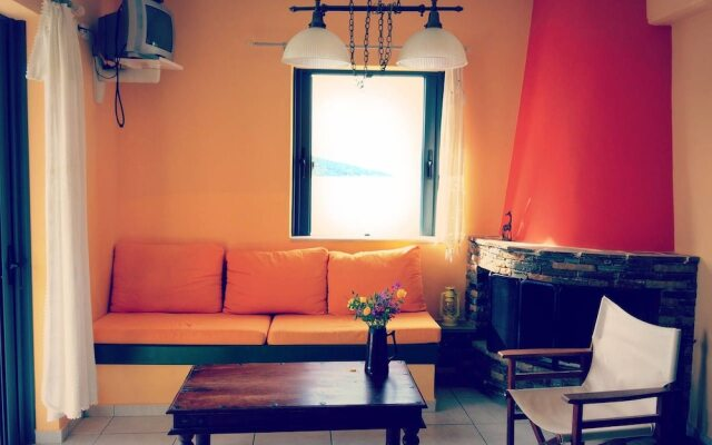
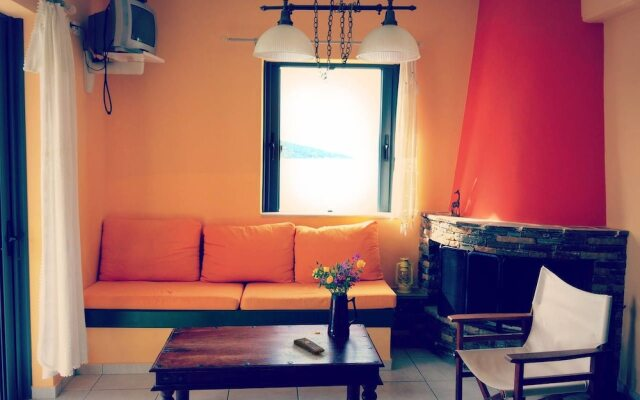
+ remote control [293,337,326,355]
